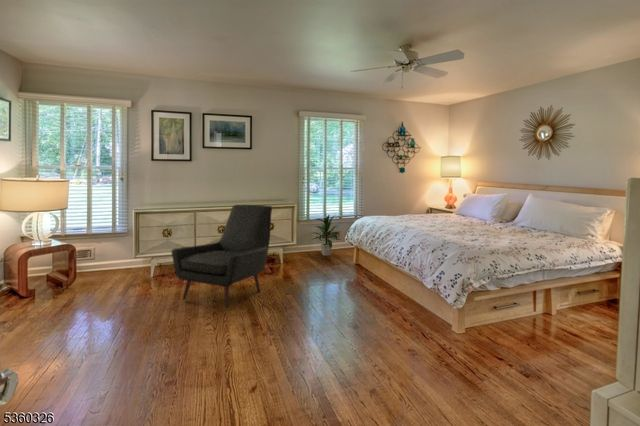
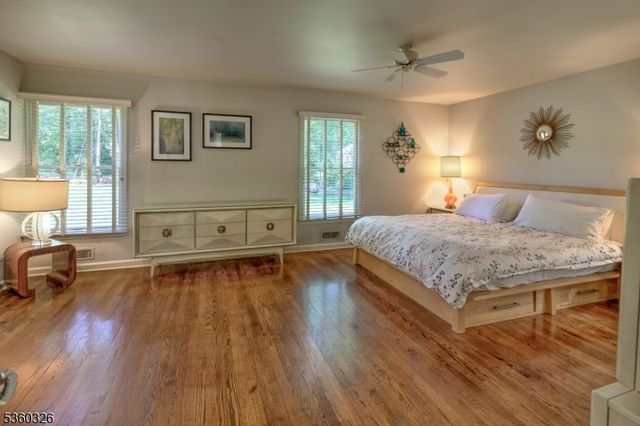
- chair [171,204,273,309]
- indoor plant [309,214,340,257]
